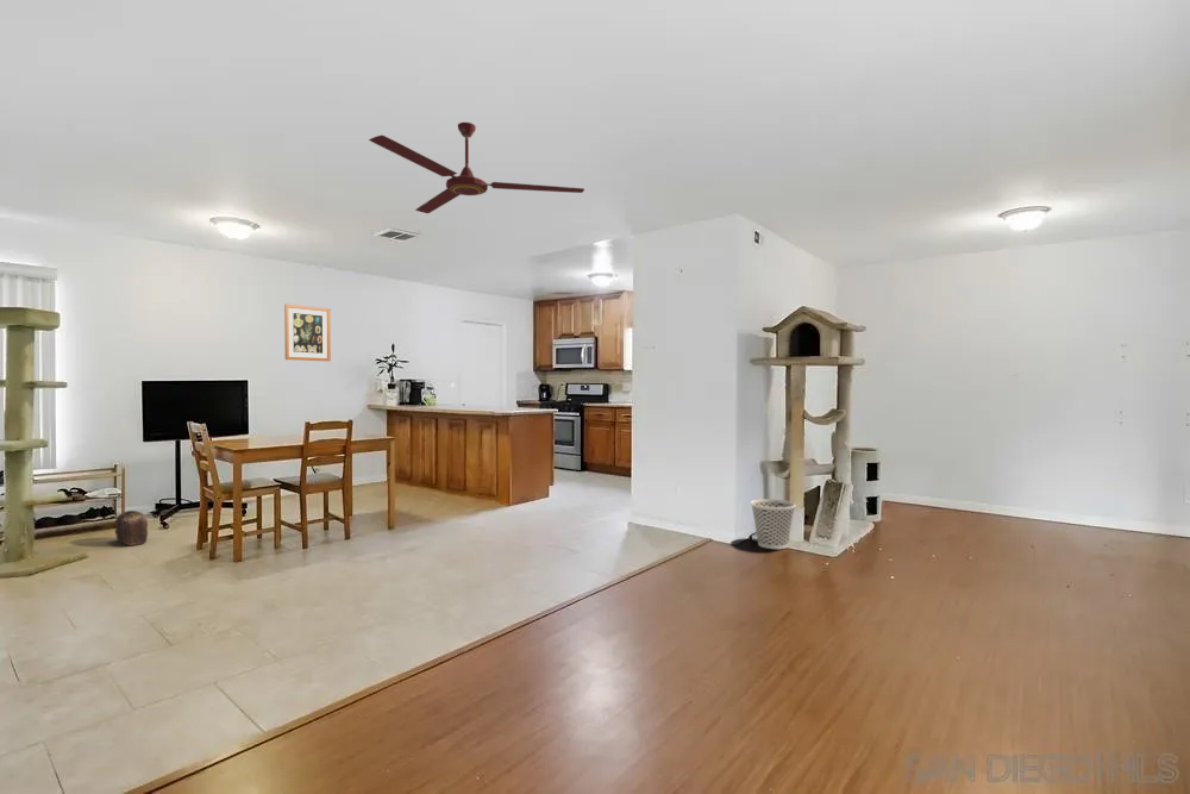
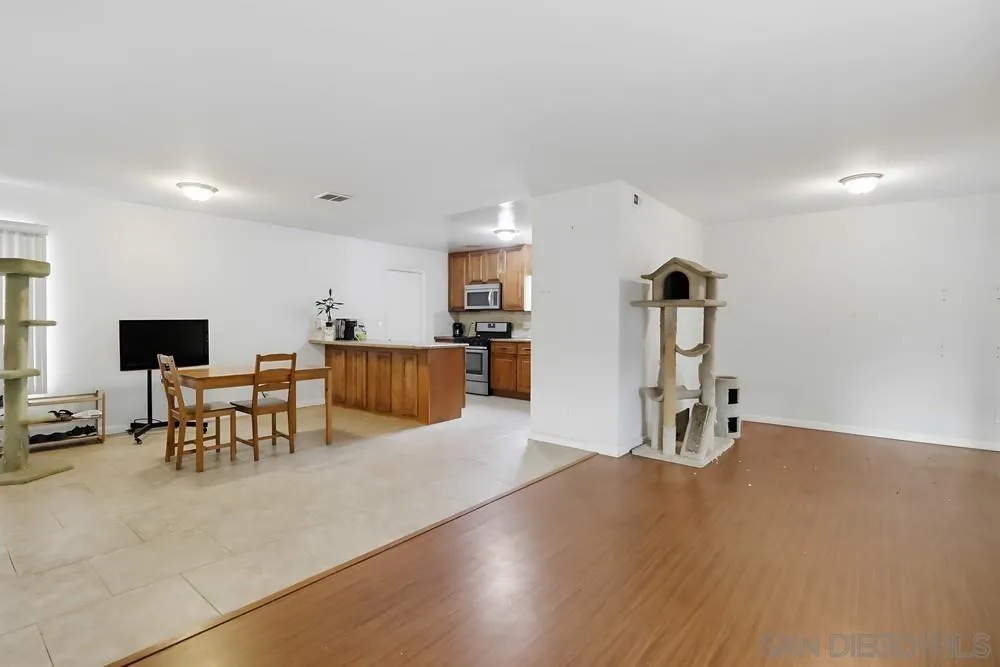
- wall art [283,304,332,362]
- wastebasket [750,498,796,550]
- ceiling fan [368,121,585,214]
- bag [114,509,149,546]
